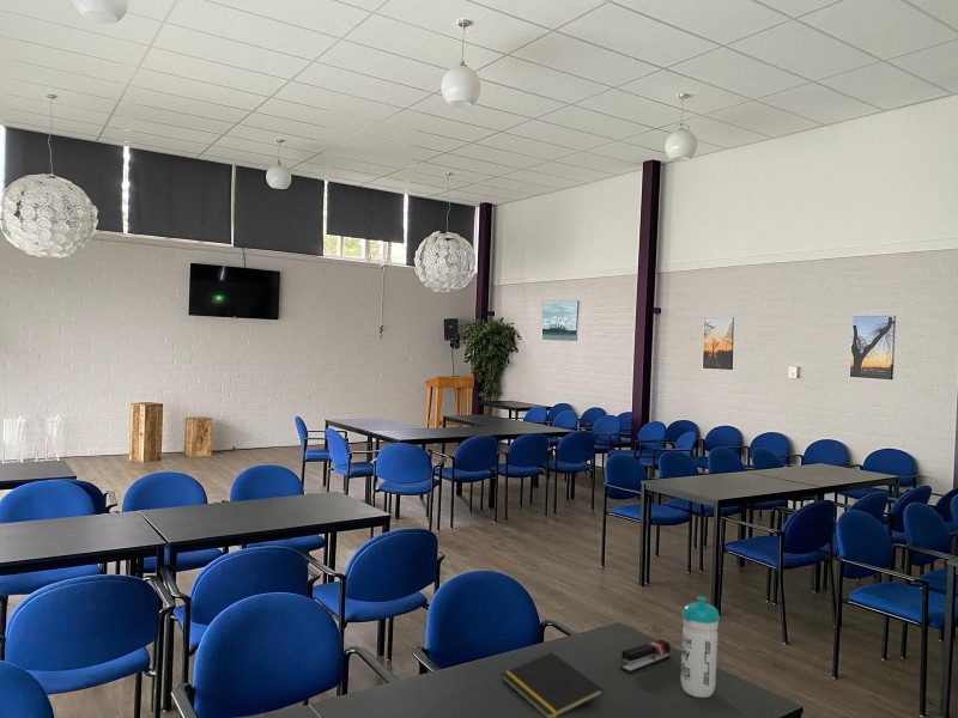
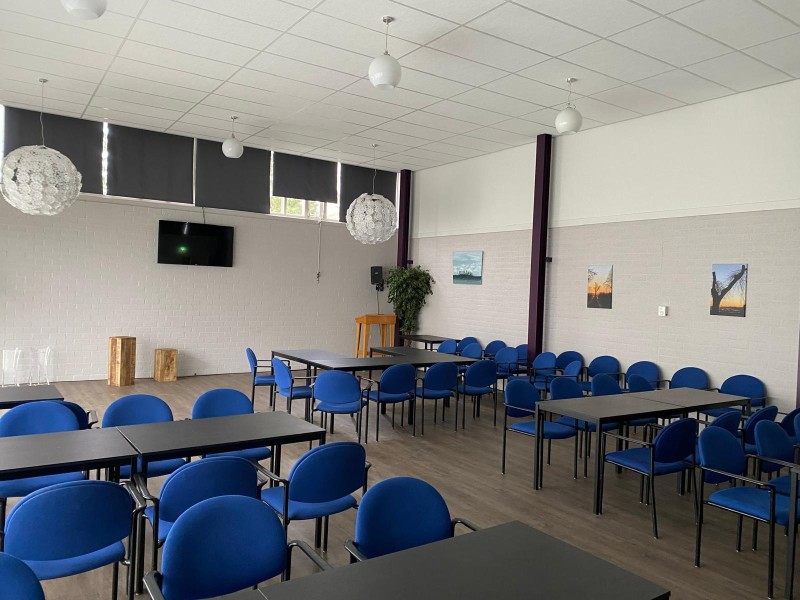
- notepad [501,651,605,718]
- water bottle [680,595,721,699]
- stapler [619,639,672,674]
